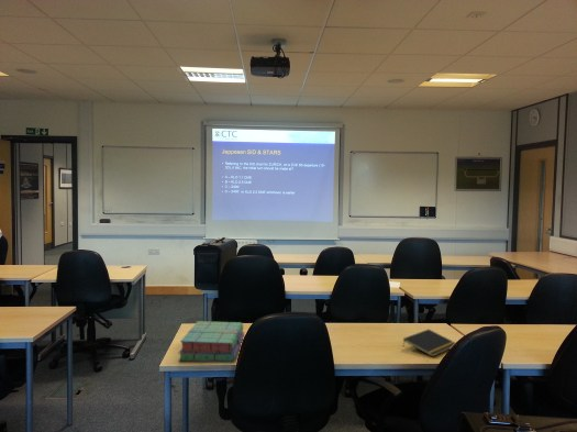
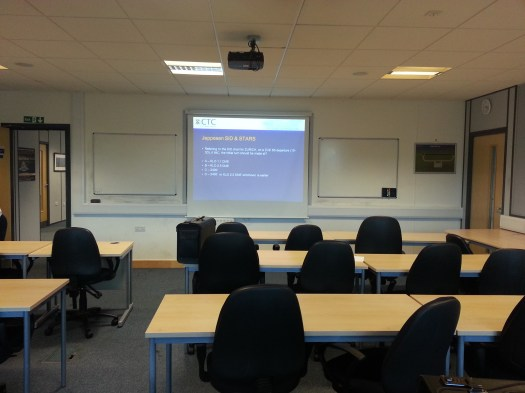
- stack of books [177,320,245,364]
- notepad [402,329,456,358]
